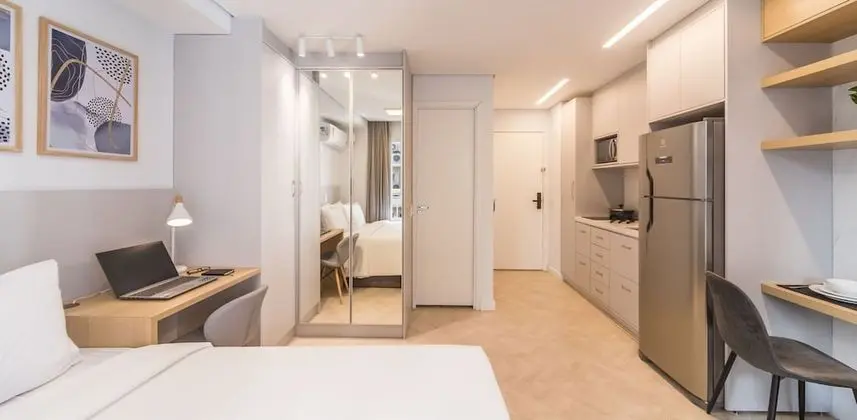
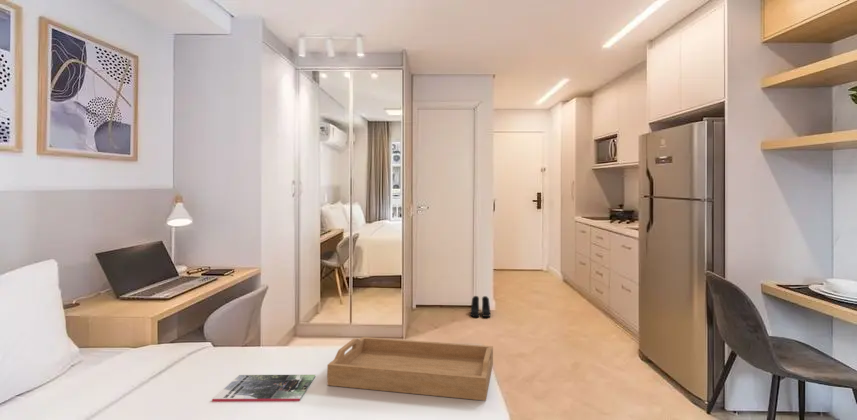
+ serving tray [326,336,494,402]
+ boots [470,295,491,318]
+ magazine [211,374,316,402]
